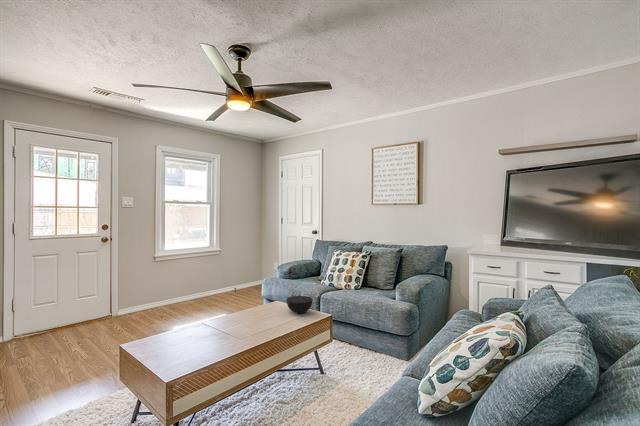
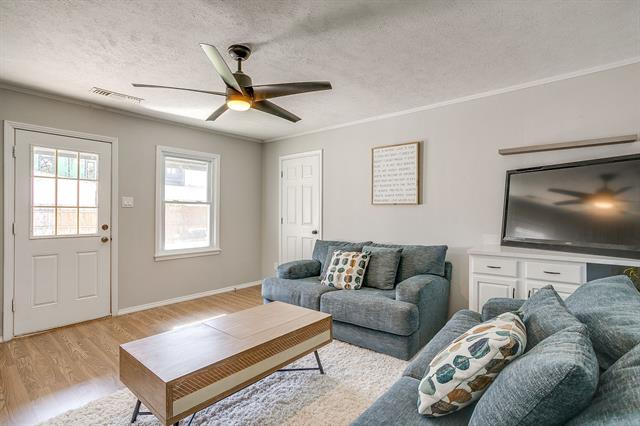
- bowl [285,295,314,314]
